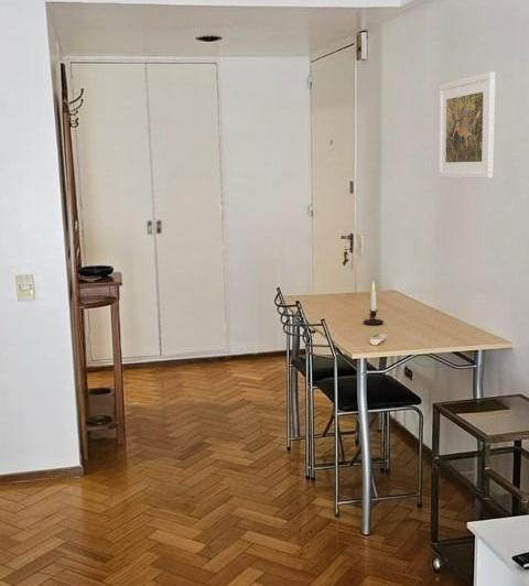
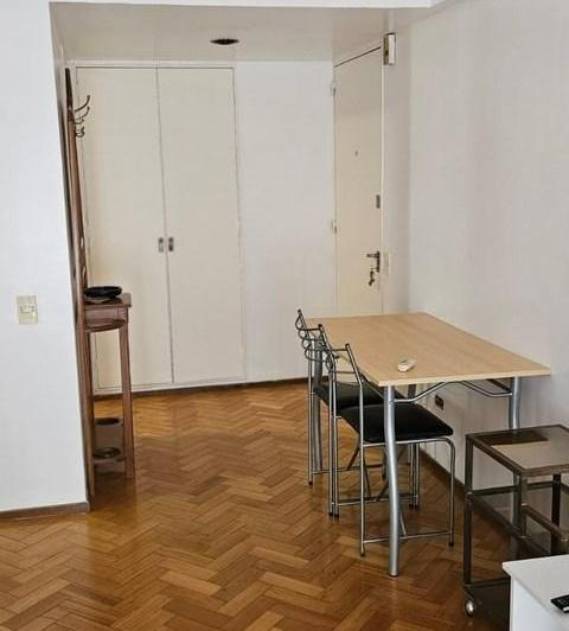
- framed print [438,72,497,180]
- candle [363,281,385,326]
